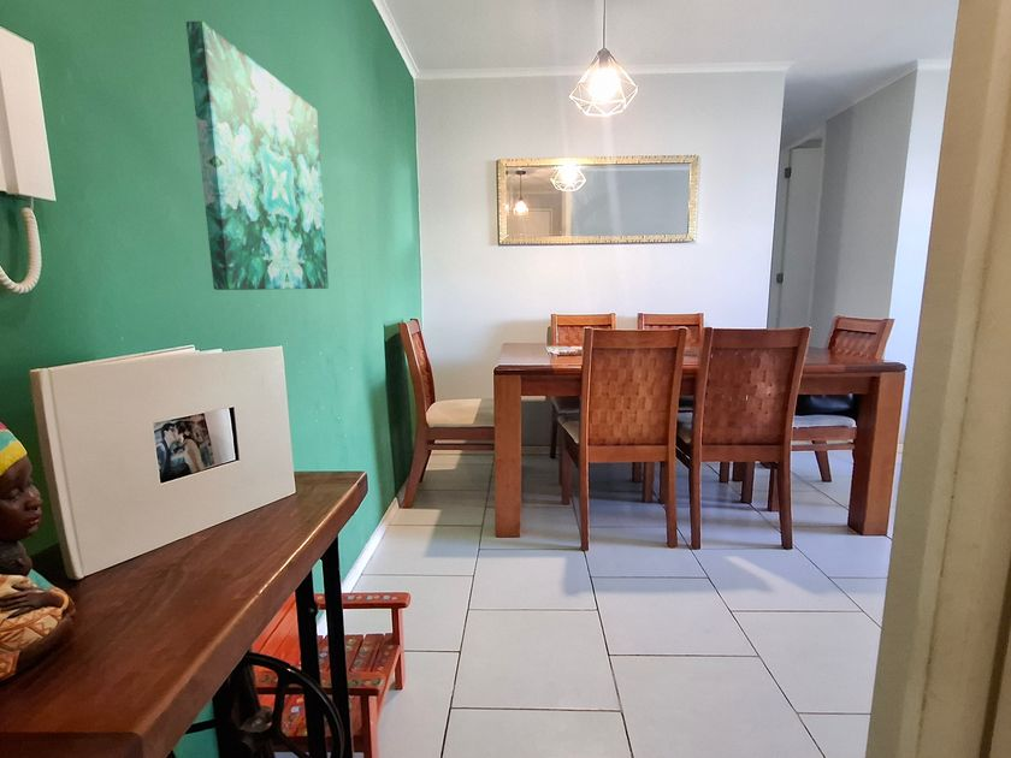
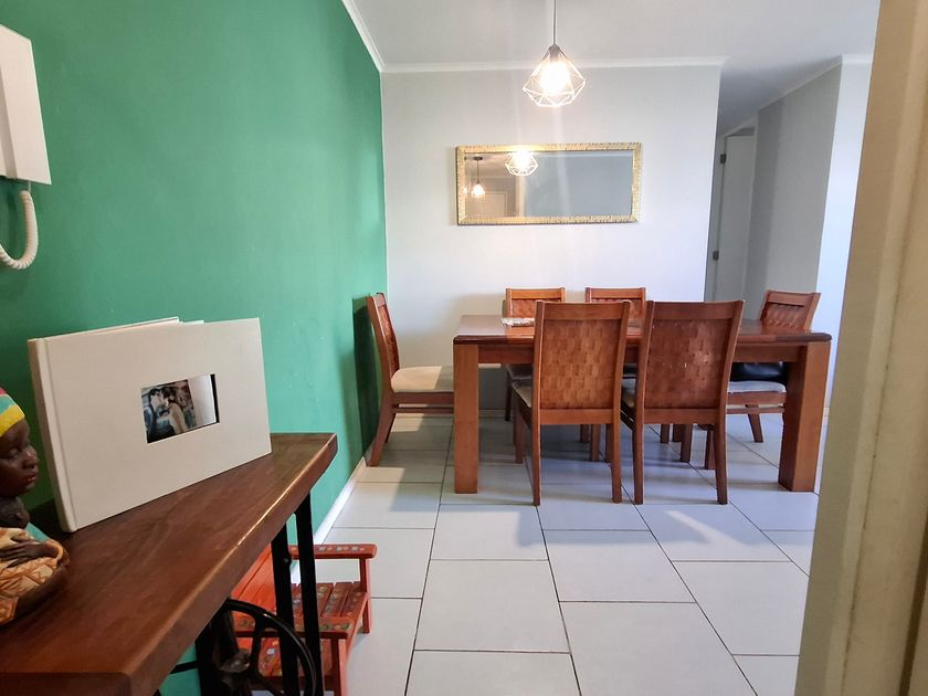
- wall art [185,19,330,291]
